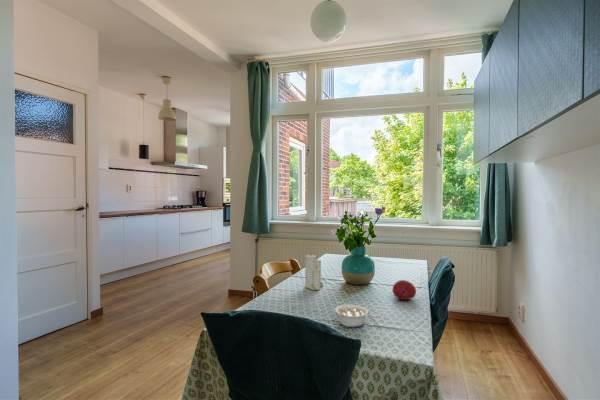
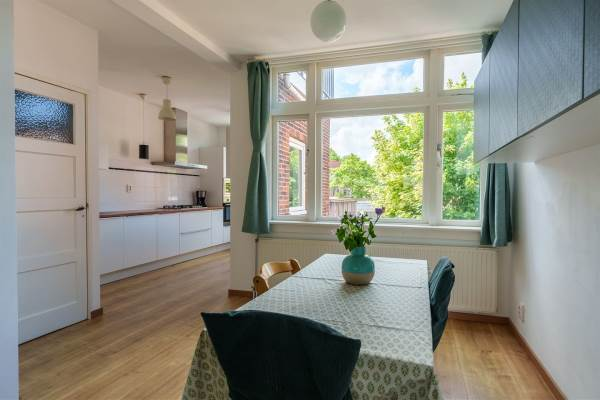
- legume [334,304,369,328]
- fruit [391,279,417,301]
- candle [304,254,324,291]
